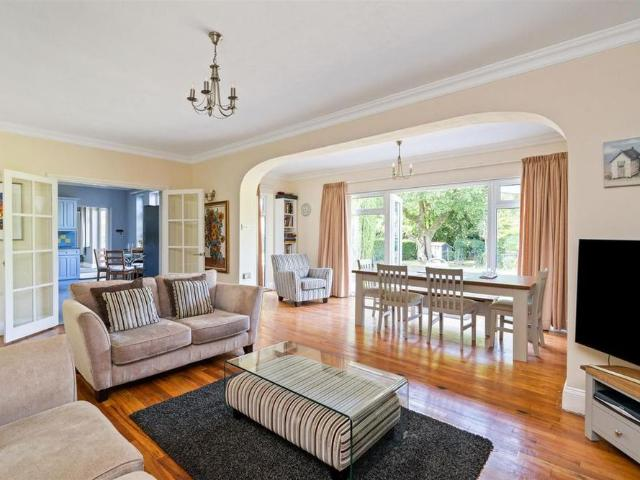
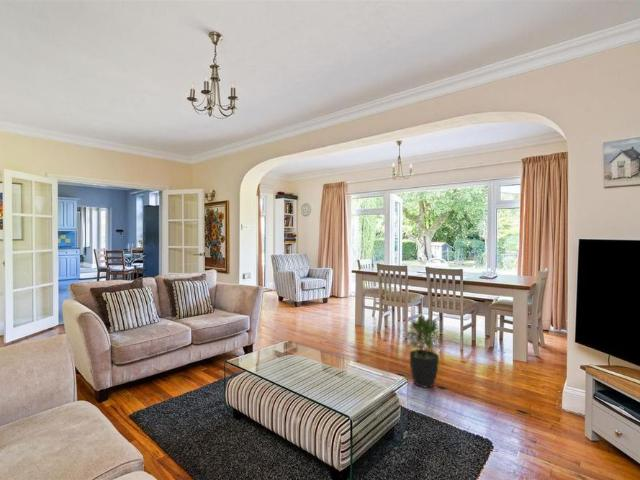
+ potted plant [401,313,445,389]
